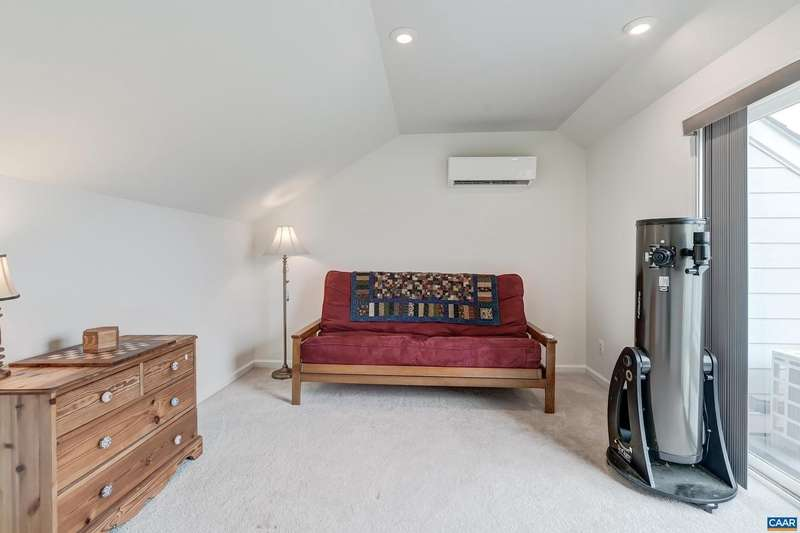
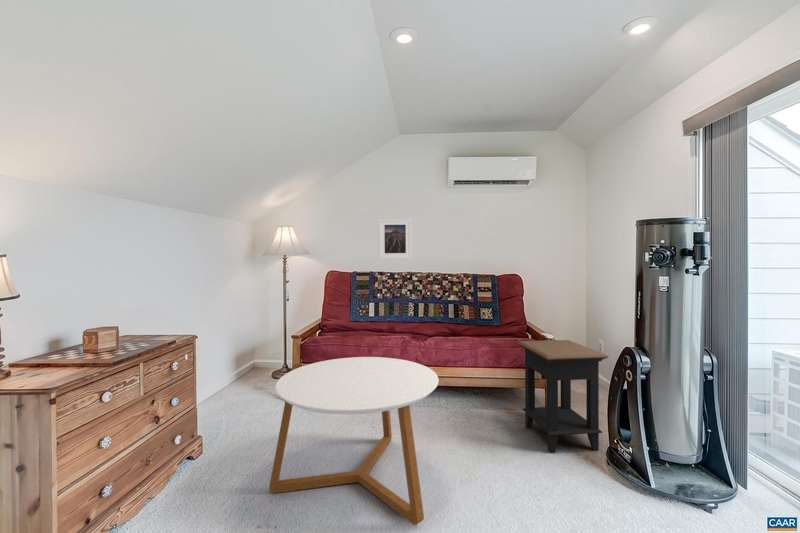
+ coffee table [268,356,439,526]
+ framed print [378,218,413,260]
+ side table [517,339,610,454]
